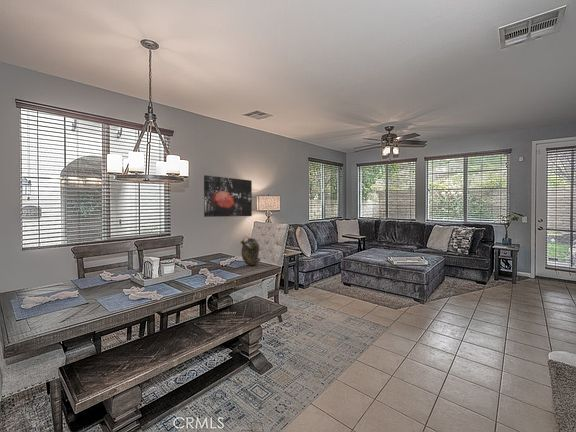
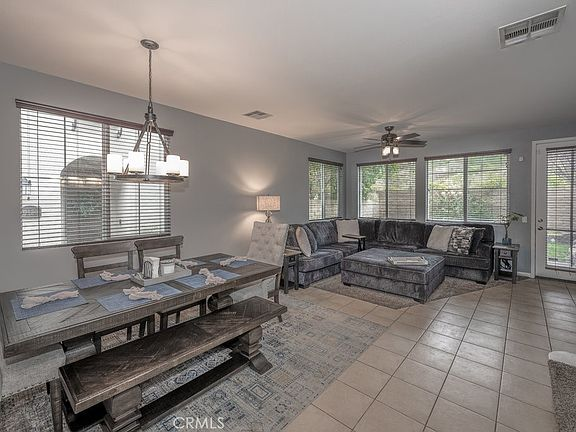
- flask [239,236,261,266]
- wall art [203,174,253,218]
